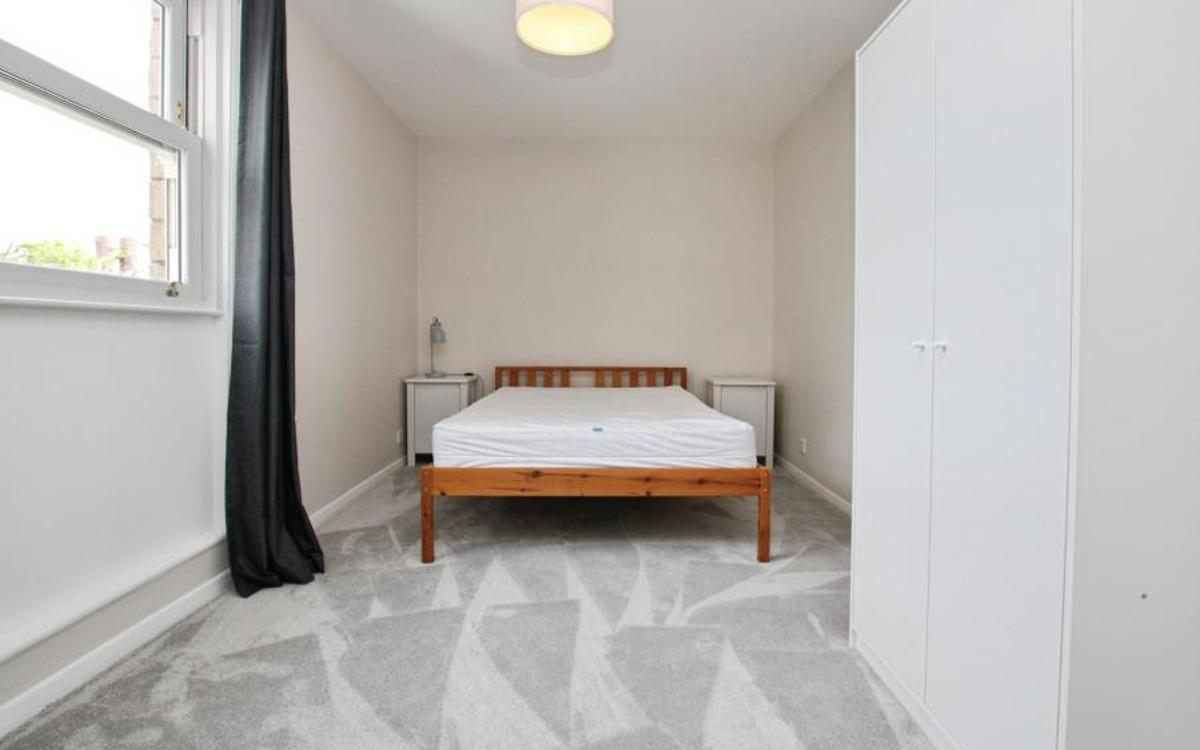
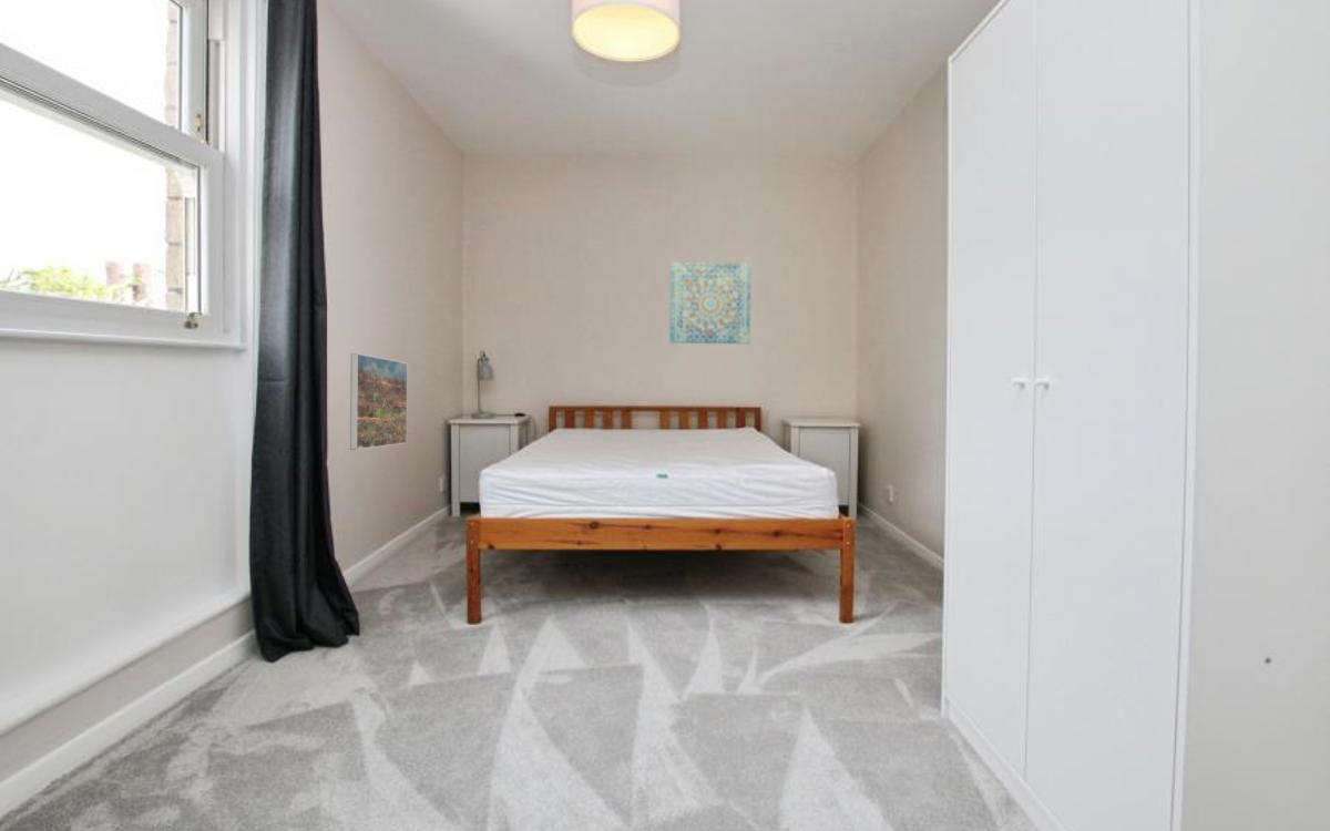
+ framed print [349,352,409,451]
+ wall art [668,260,753,345]
